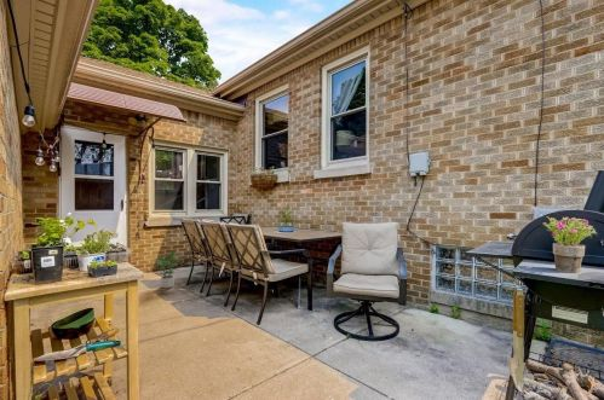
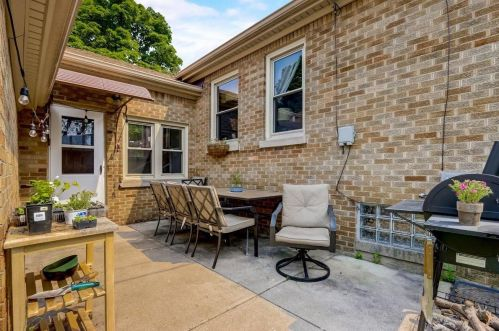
- potted plant [153,250,184,289]
